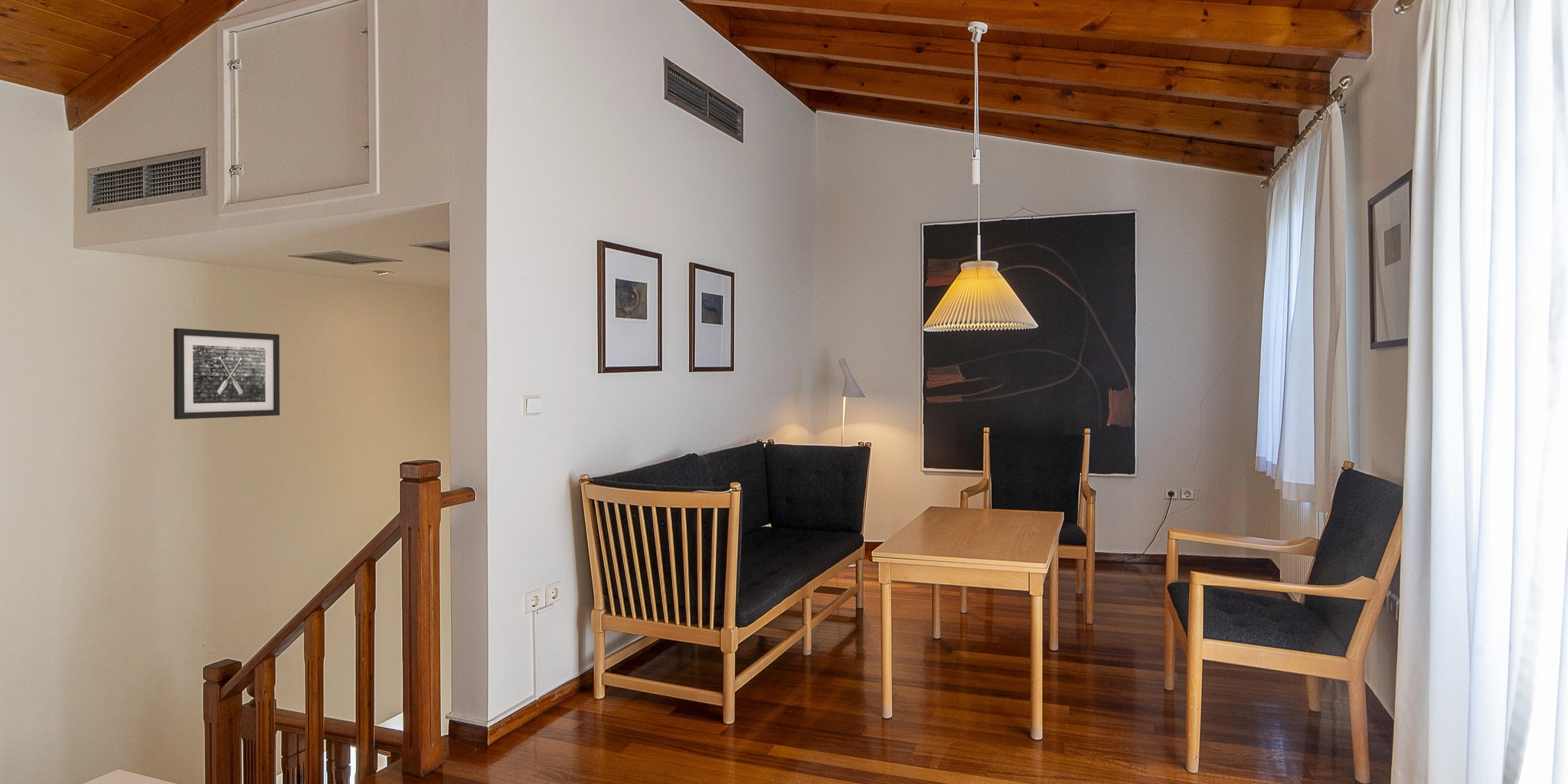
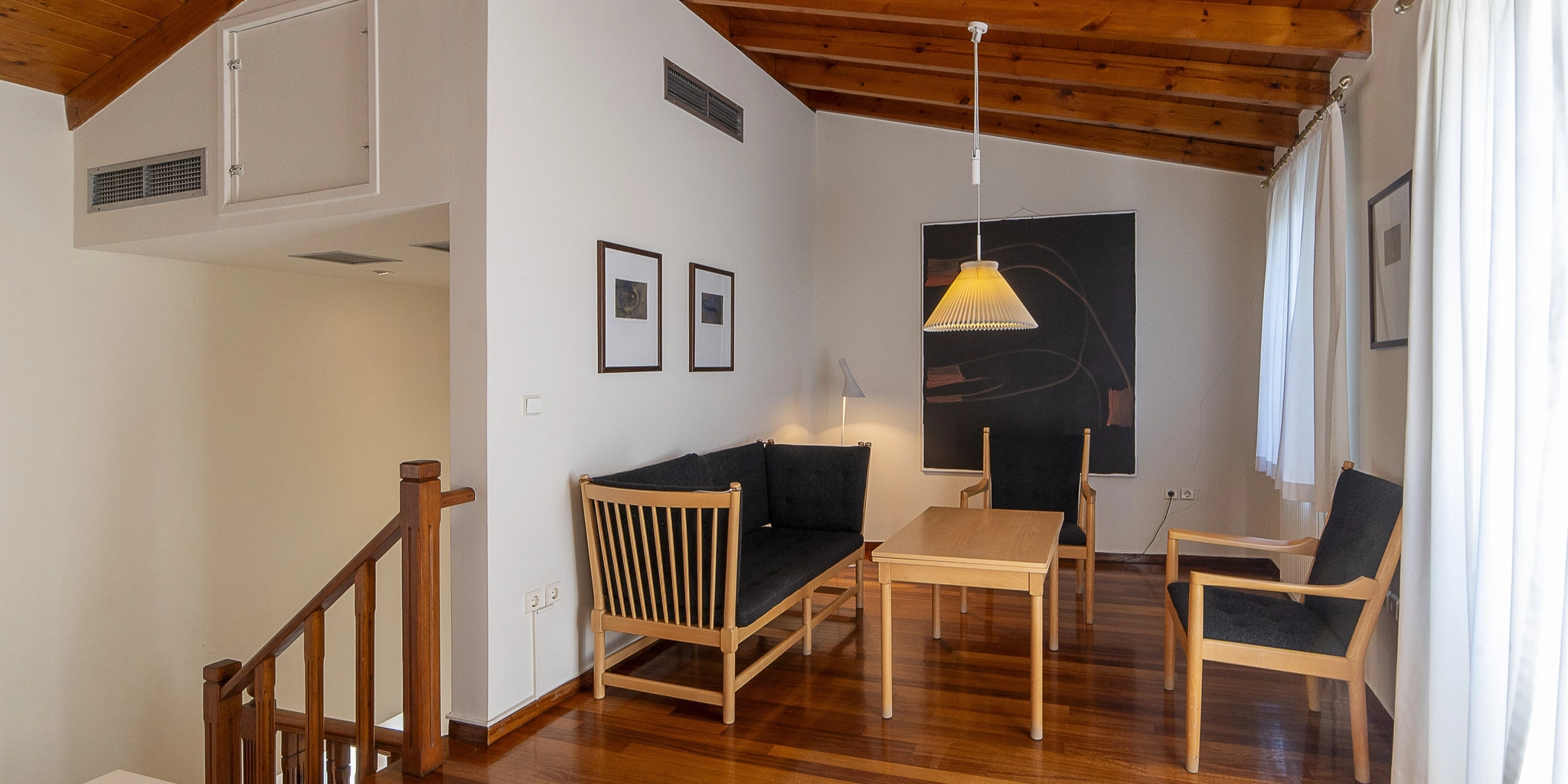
- wall art [173,328,280,420]
